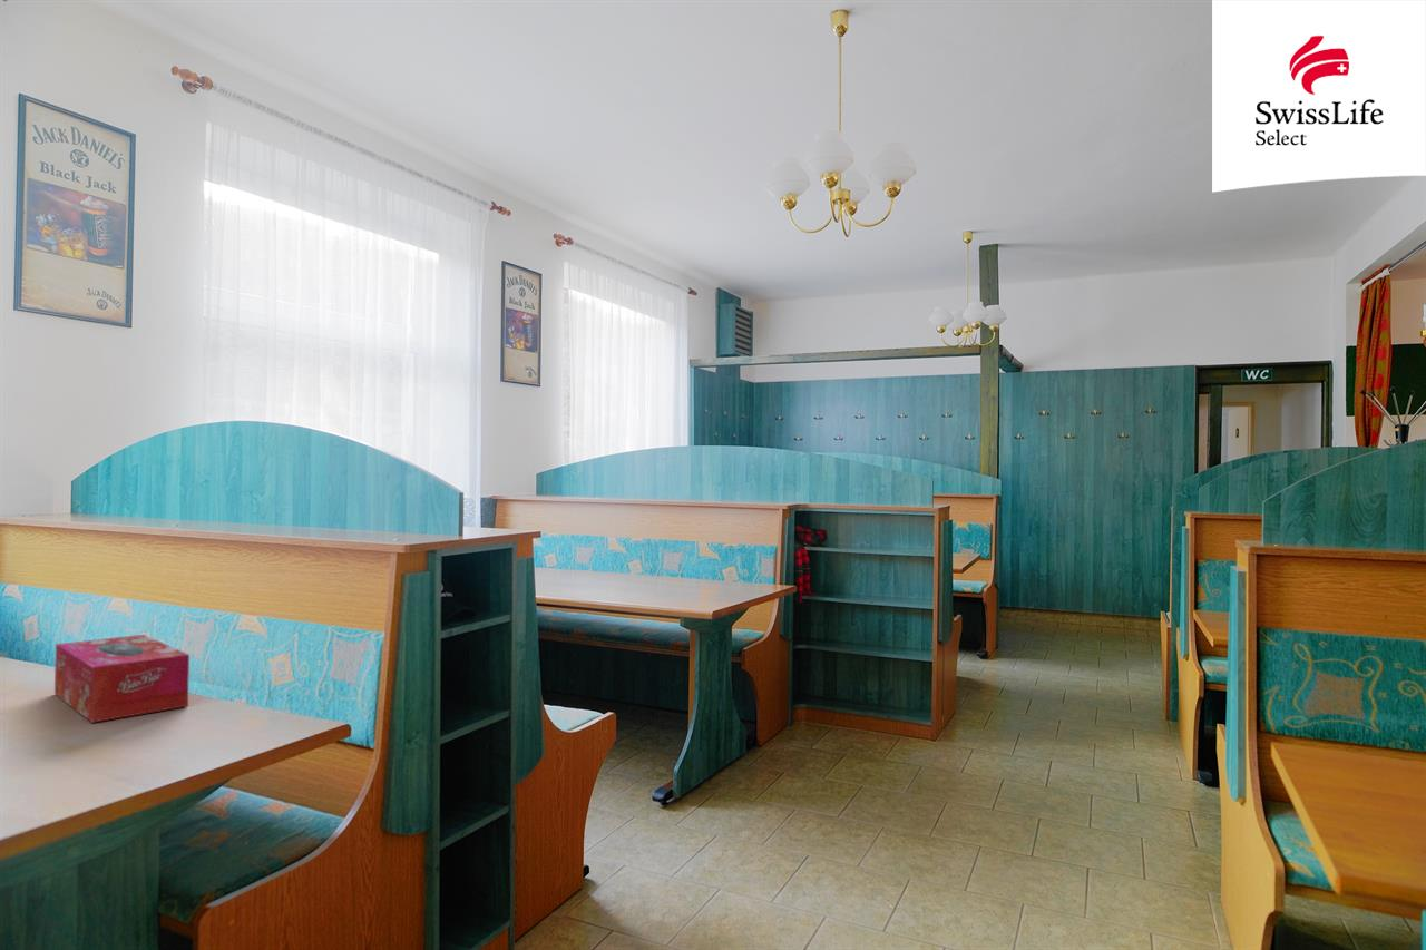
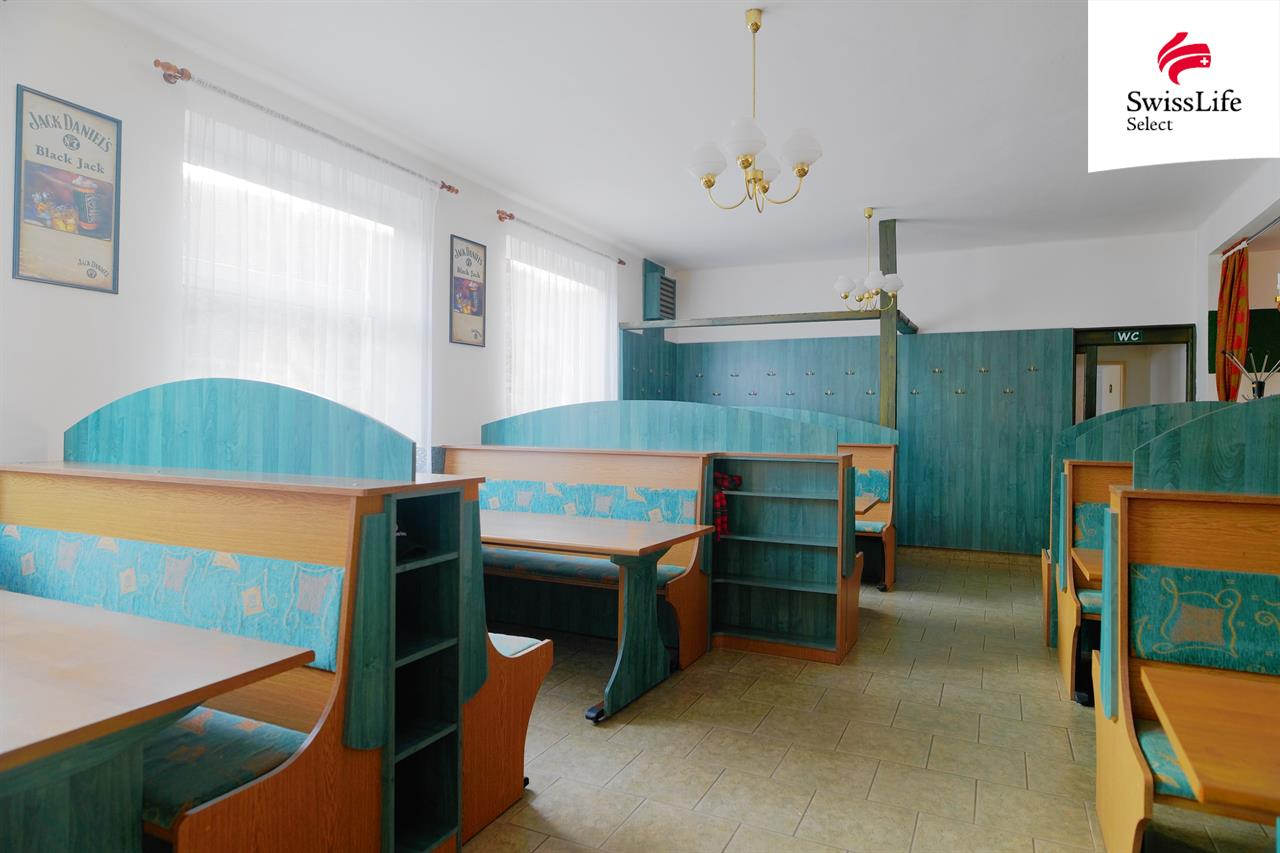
- tissue box [53,634,191,724]
